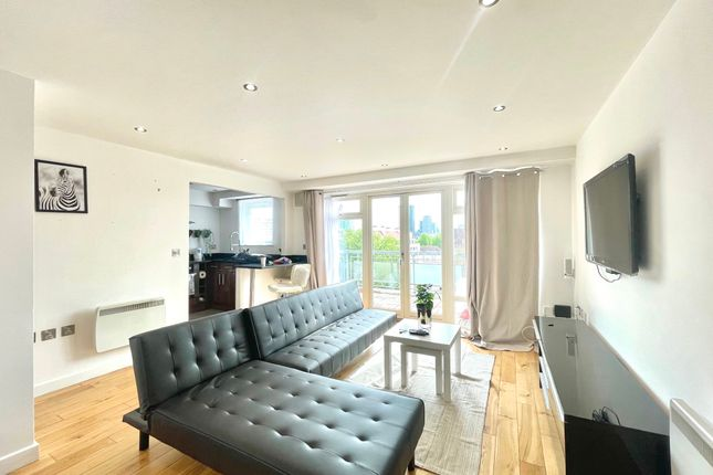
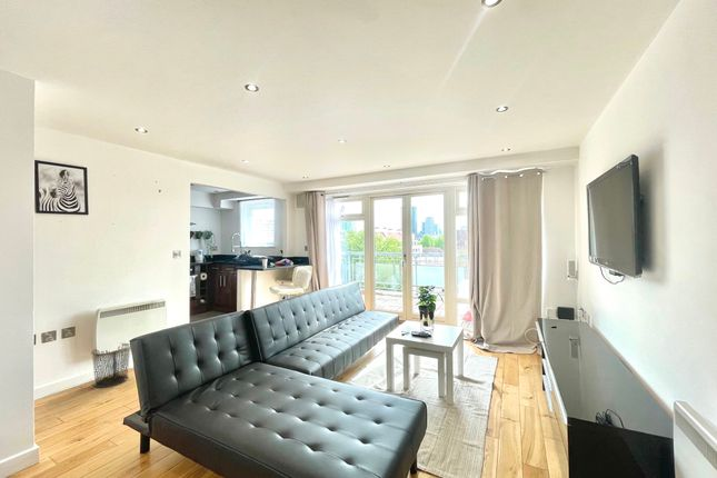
+ waste bin [90,342,131,389]
